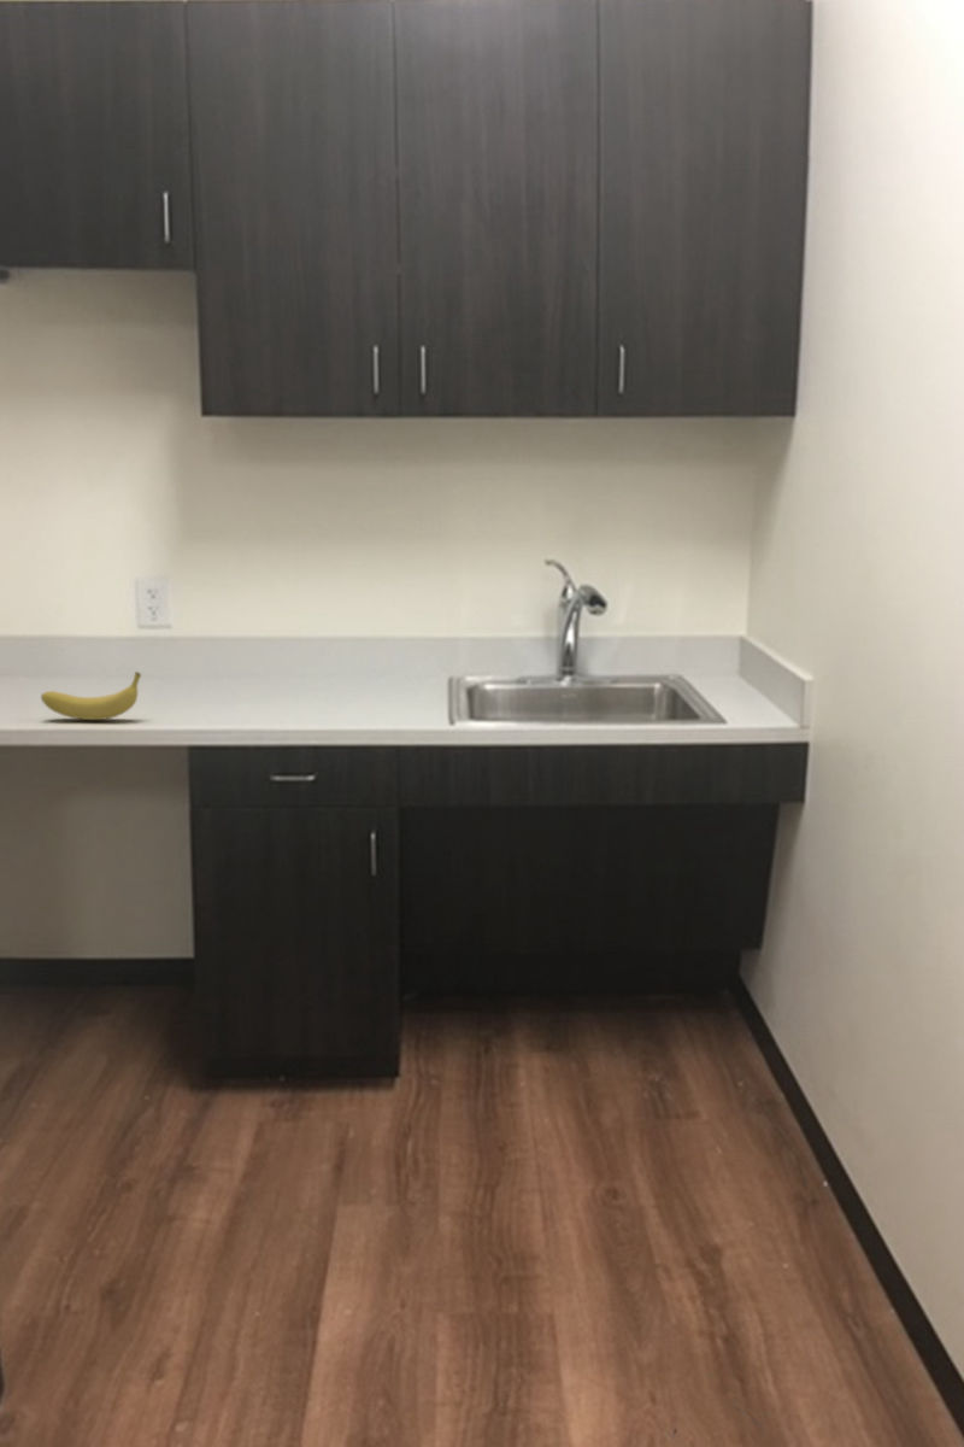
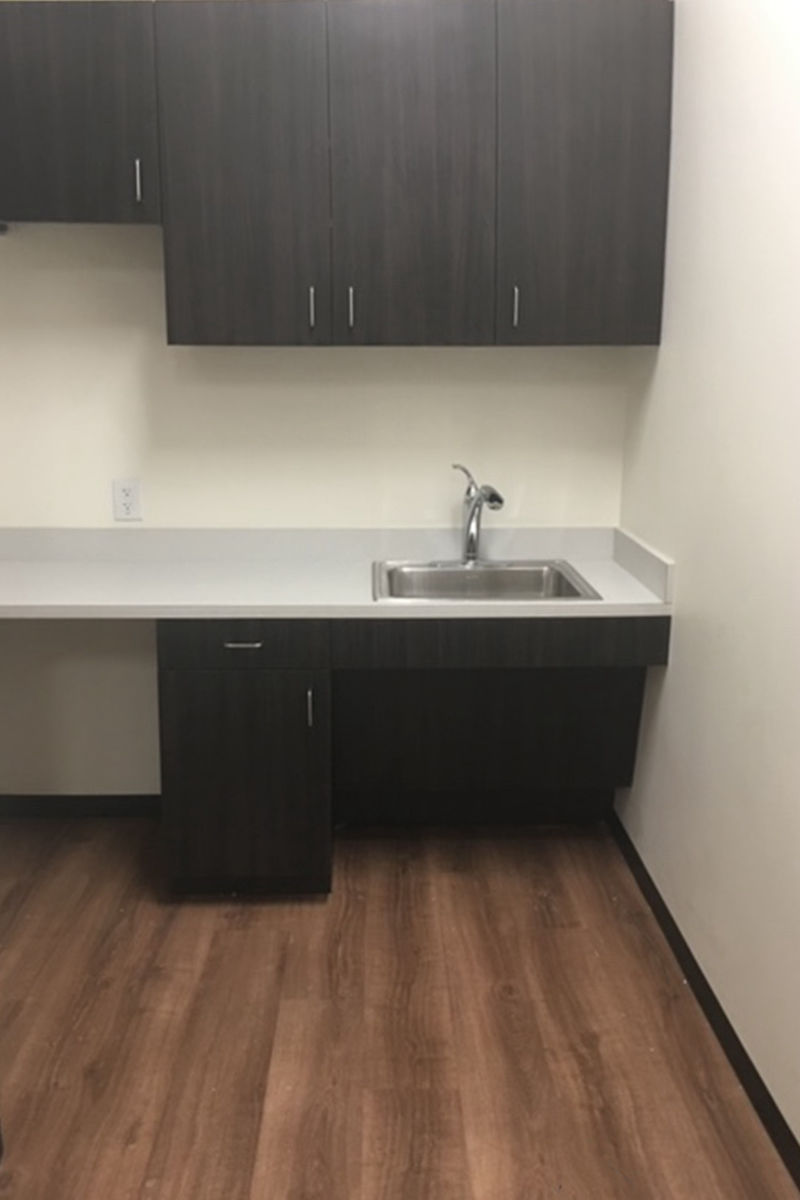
- fruit [40,670,142,721]
